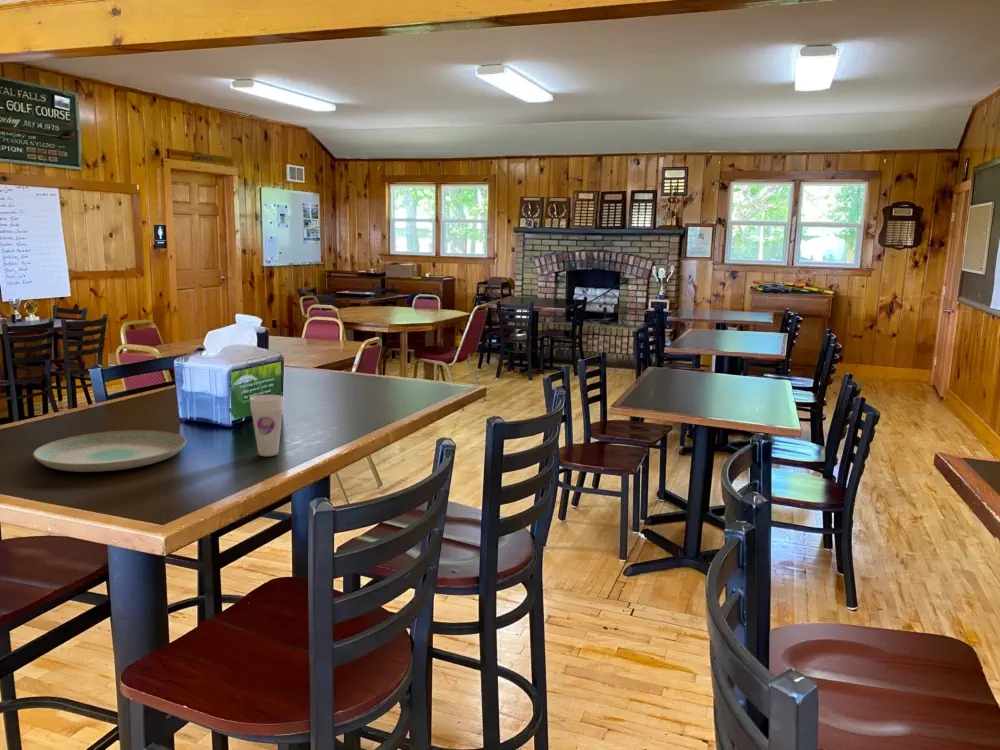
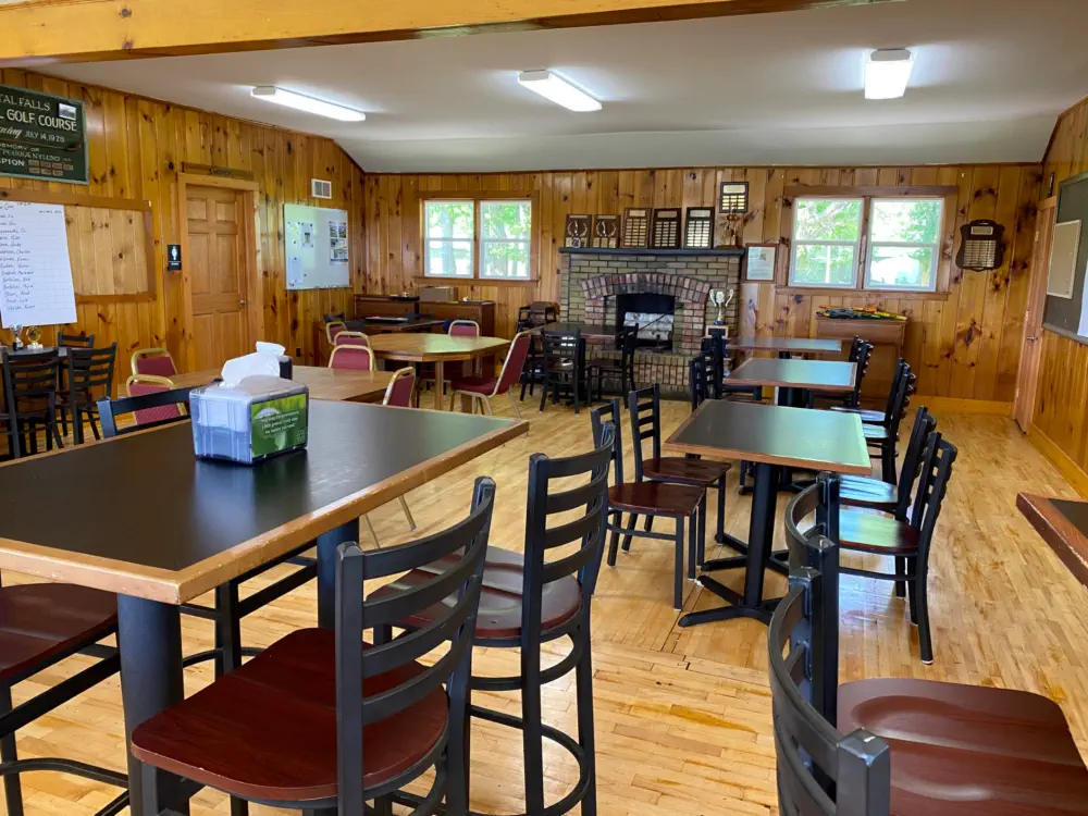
- cup [249,394,285,457]
- plate [32,429,187,473]
